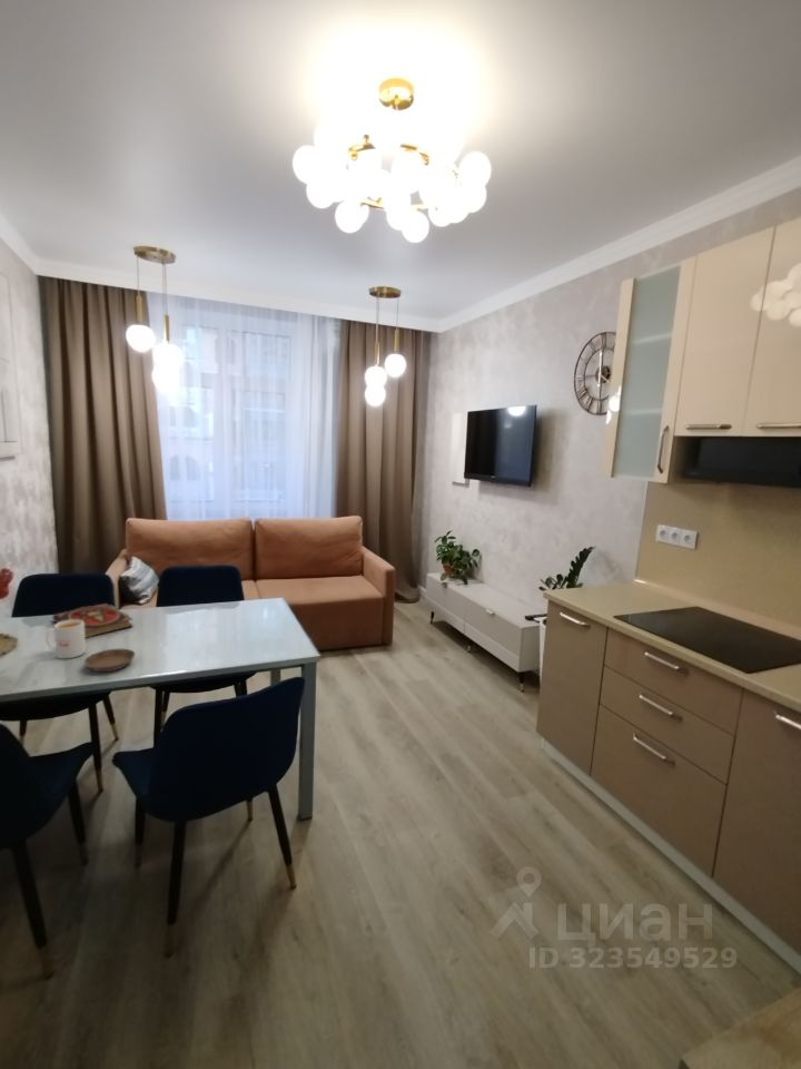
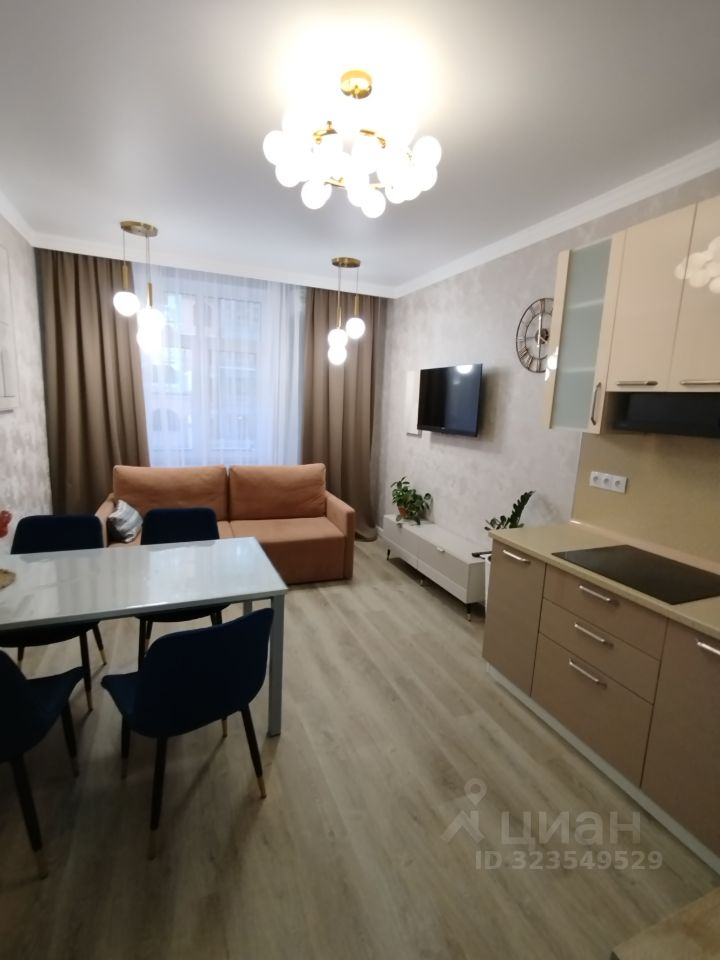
- mug [44,620,87,659]
- saucer [83,648,136,673]
- book [51,602,135,639]
